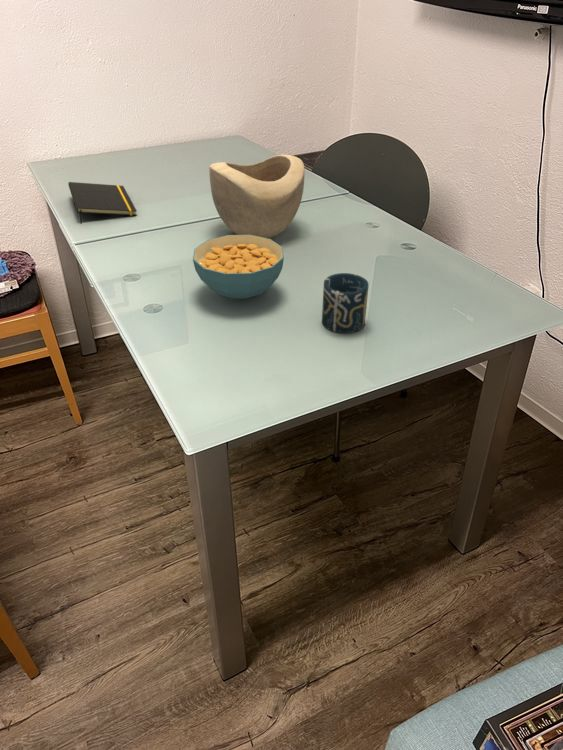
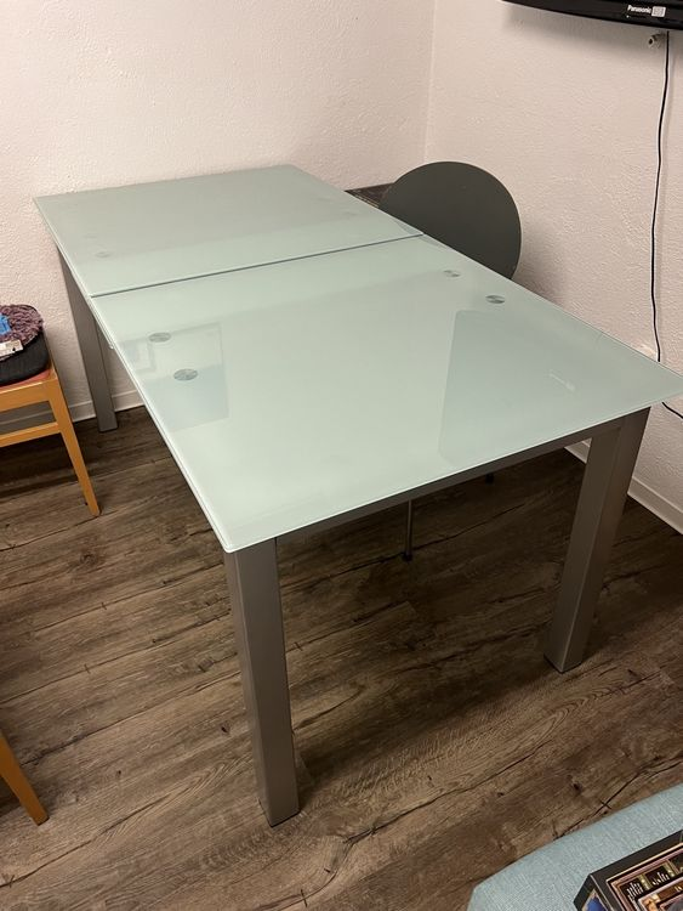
- cereal bowl [192,234,285,300]
- cup [321,272,370,334]
- decorative bowl [208,153,306,239]
- notepad [67,181,138,225]
